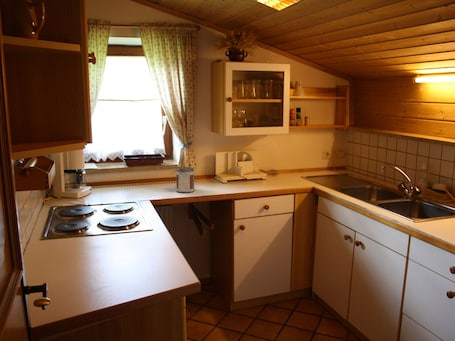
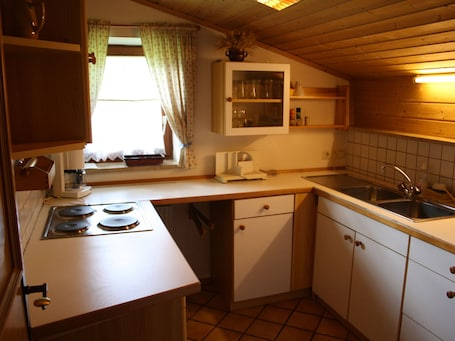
- jar [175,166,196,193]
